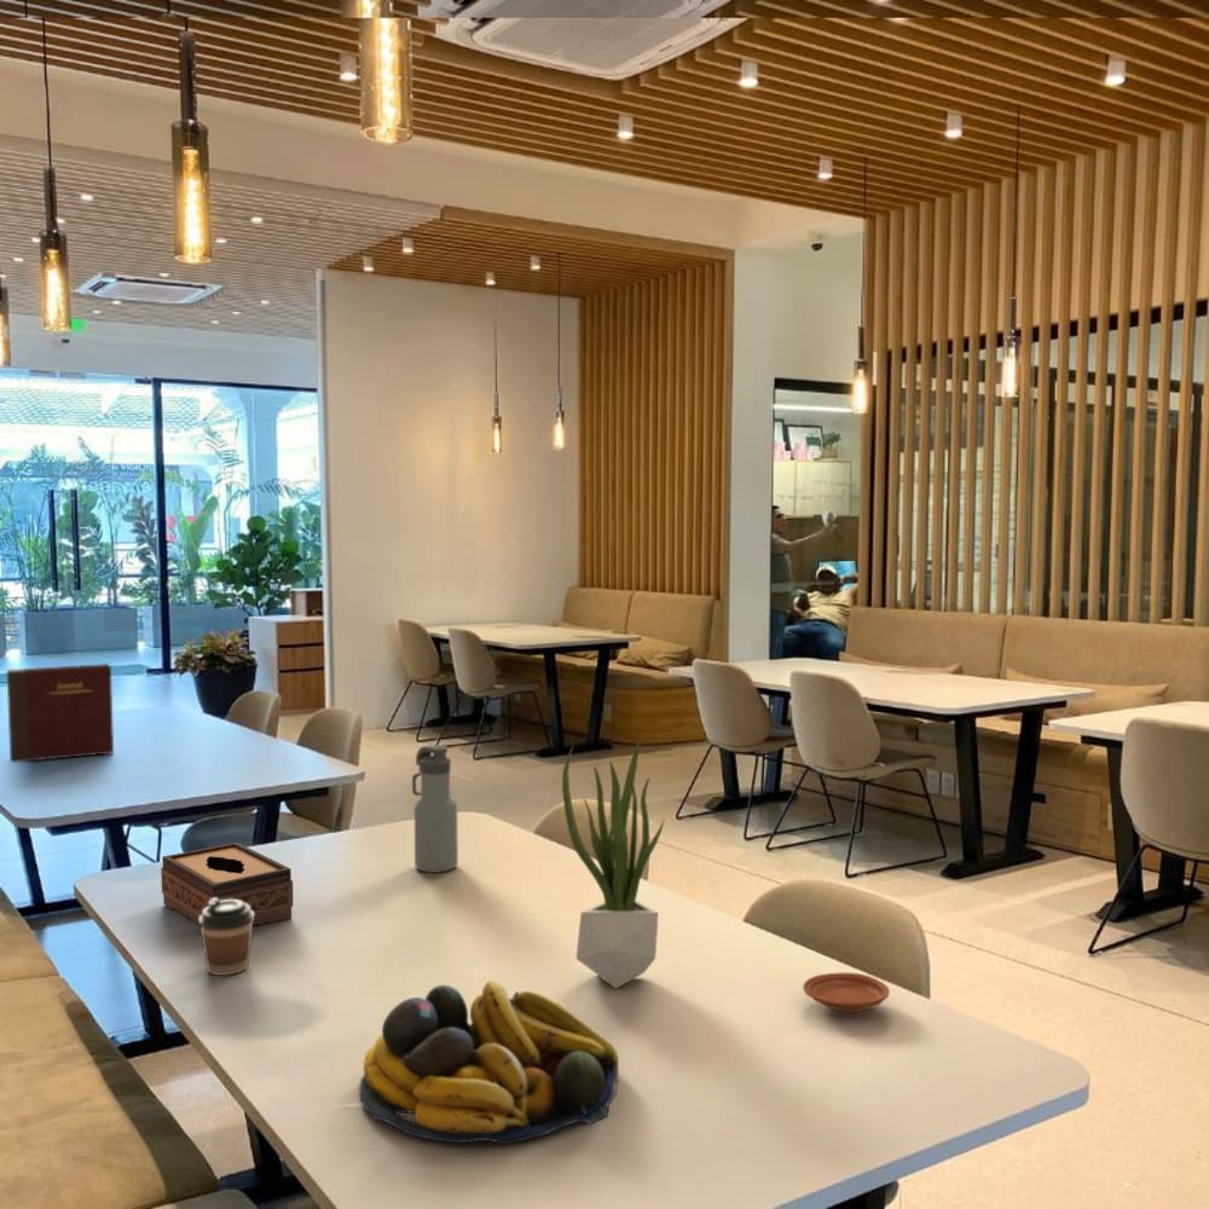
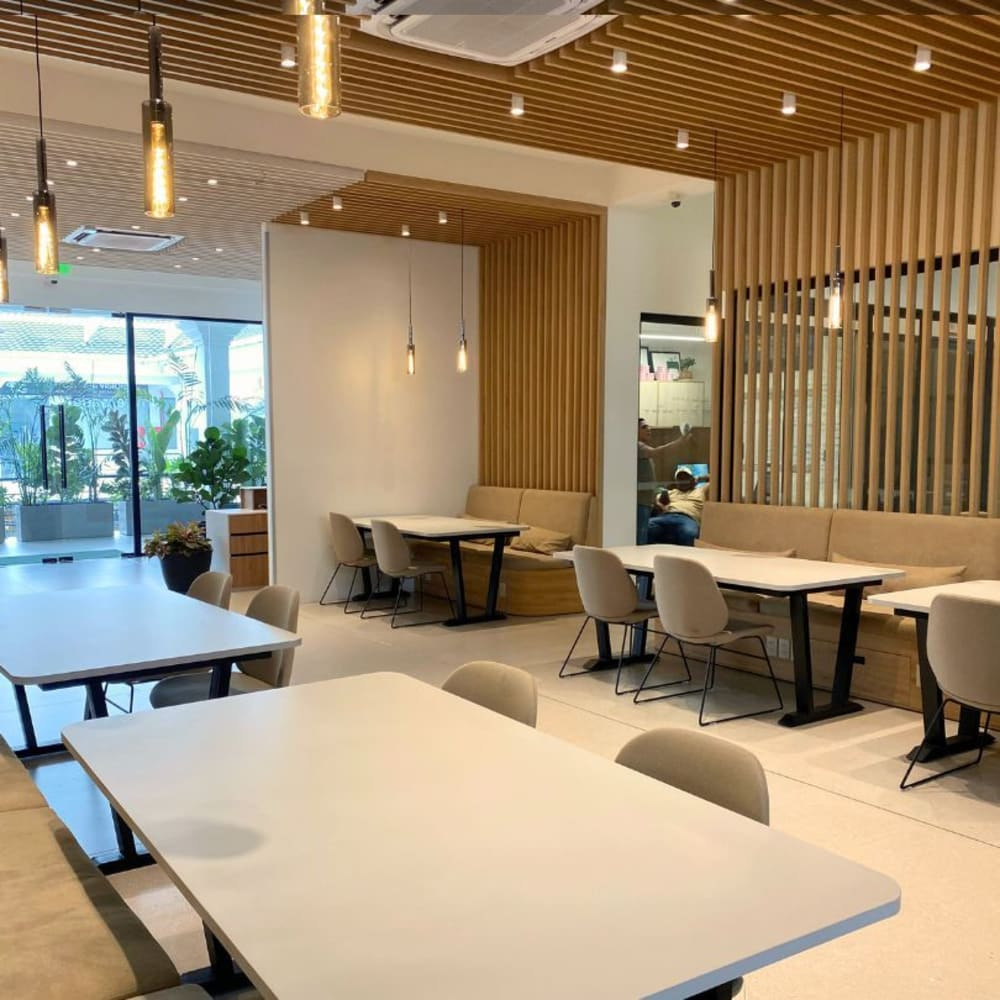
- tissue box [160,841,294,926]
- potted plant [561,739,666,990]
- plate [802,972,891,1013]
- book [6,663,115,763]
- coffee cup [198,898,254,977]
- water bottle [411,744,459,874]
- fruit bowl [358,979,620,1145]
